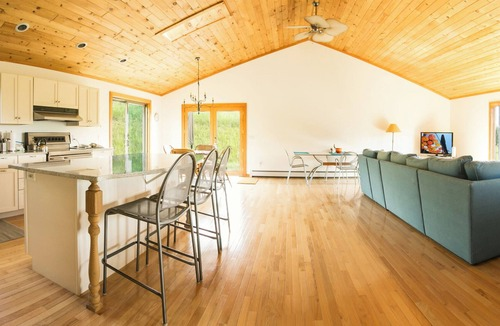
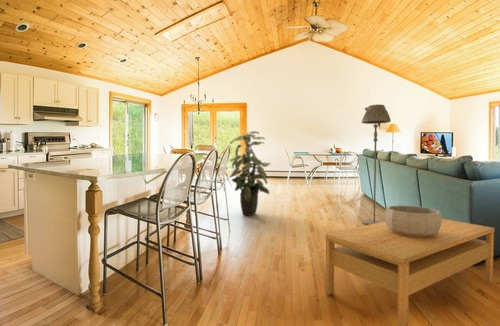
+ floor lamp [361,104,392,225]
+ coffee table [324,218,496,326]
+ decorative bowl [383,204,442,238]
+ indoor plant [228,130,272,217]
